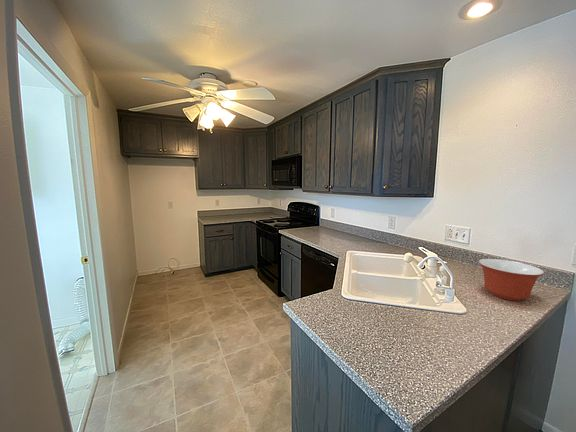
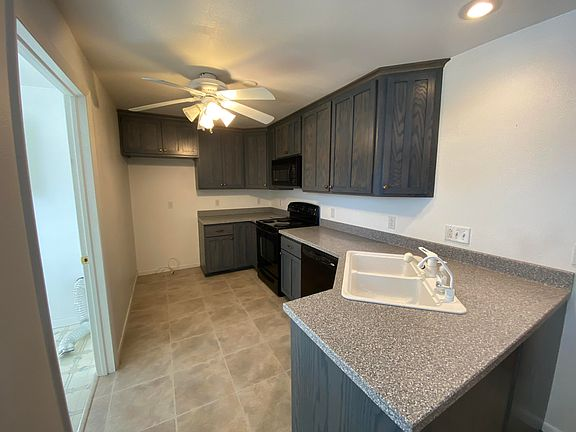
- mixing bowl [478,258,545,302]
